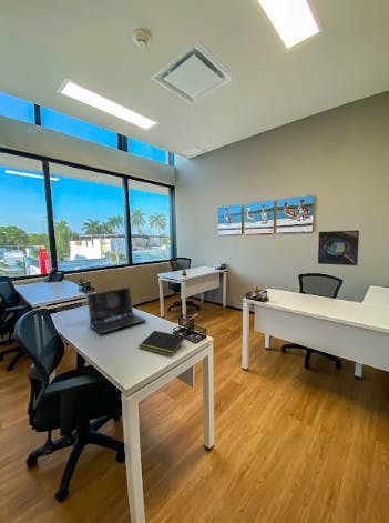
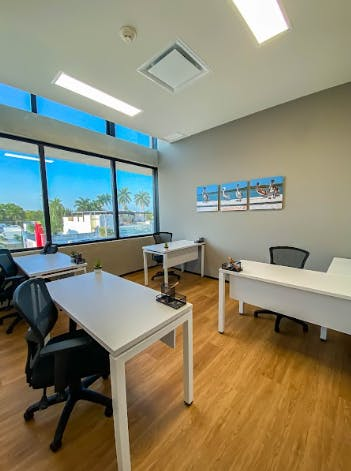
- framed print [317,229,360,266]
- notepad [137,330,186,358]
- laptop [85,285,147,335]
